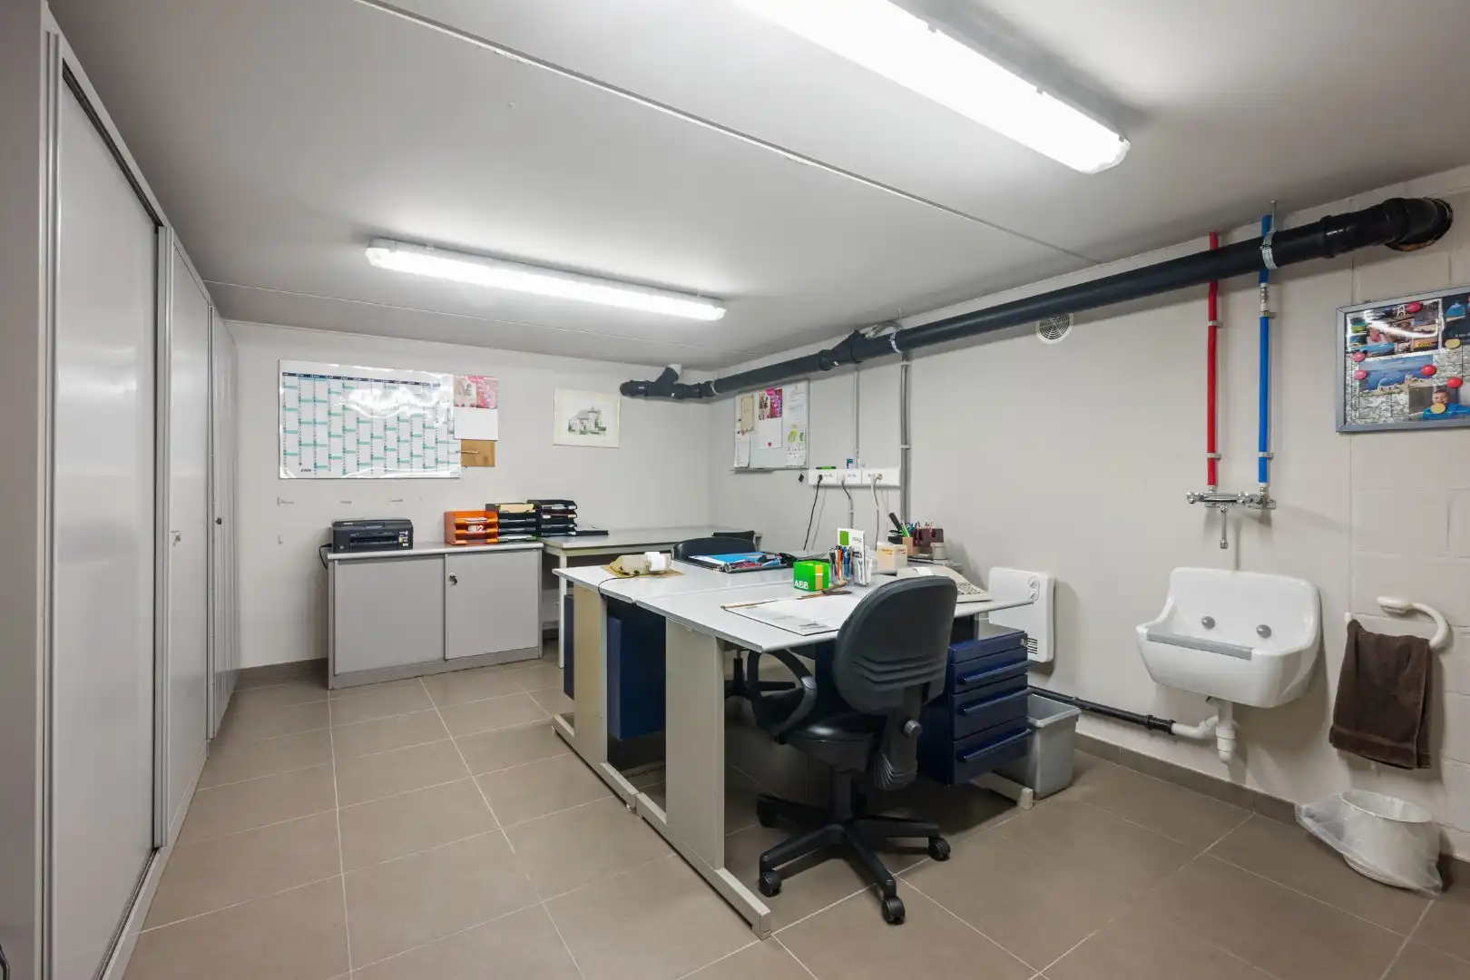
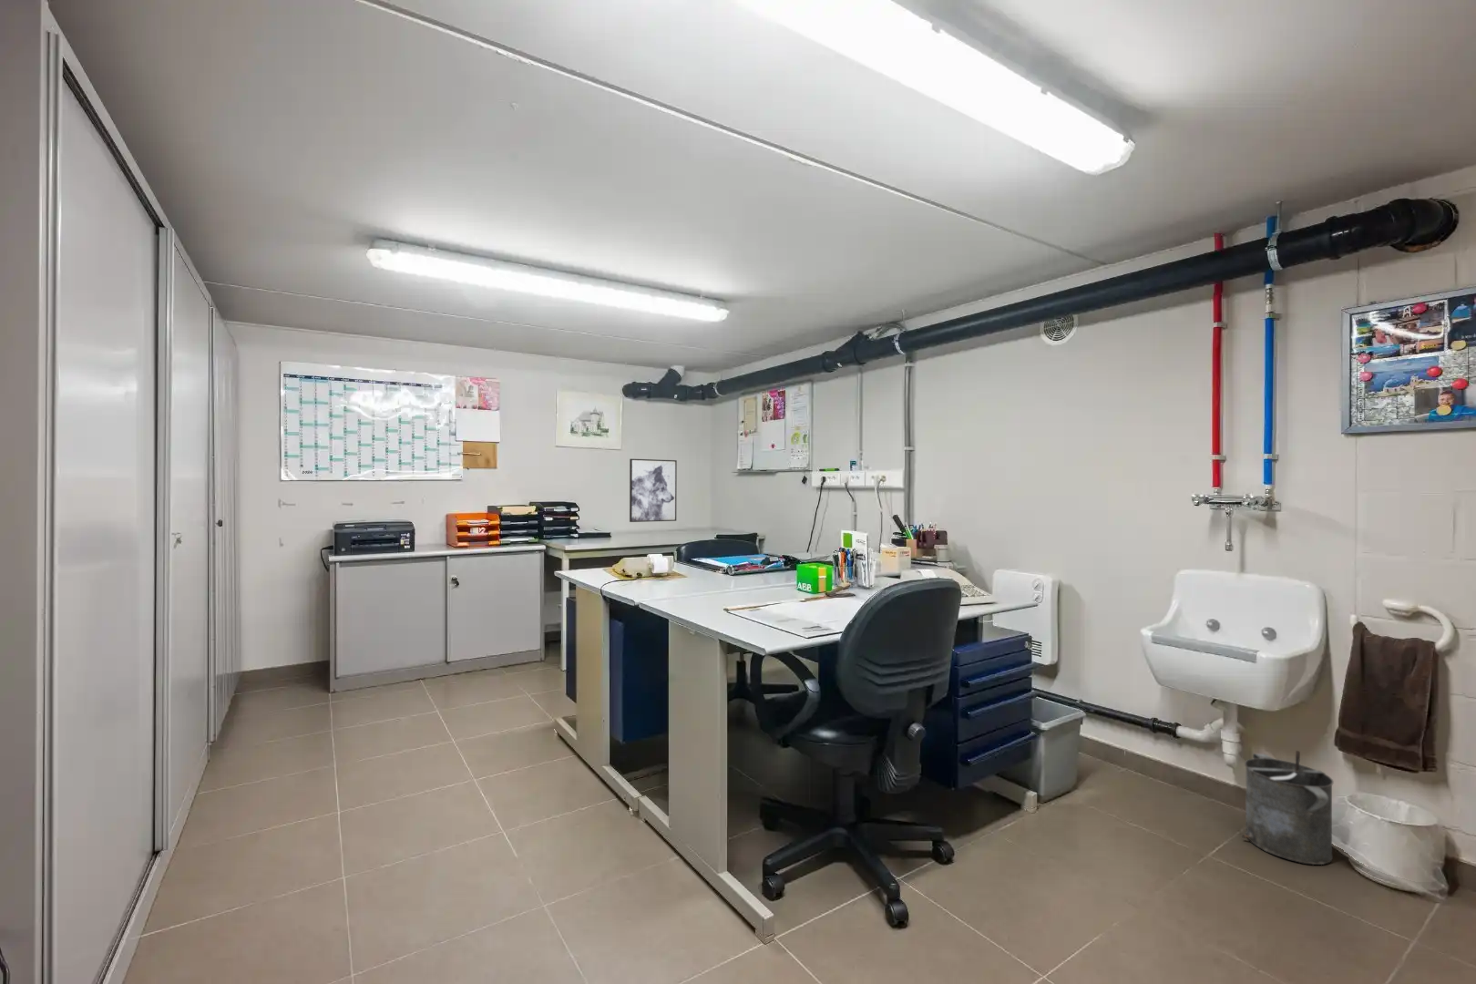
+ bucket [1241,750,1334,865]
+ wall art [628,458,678,523]
